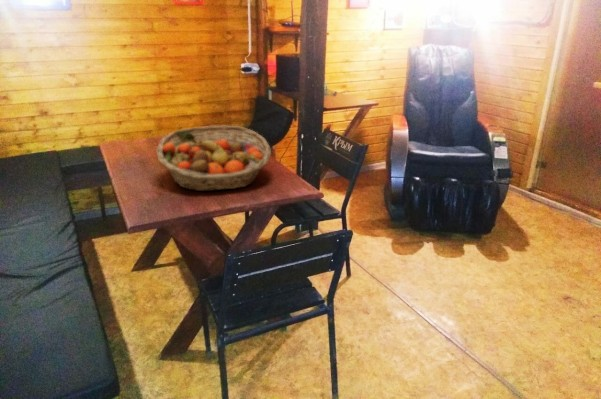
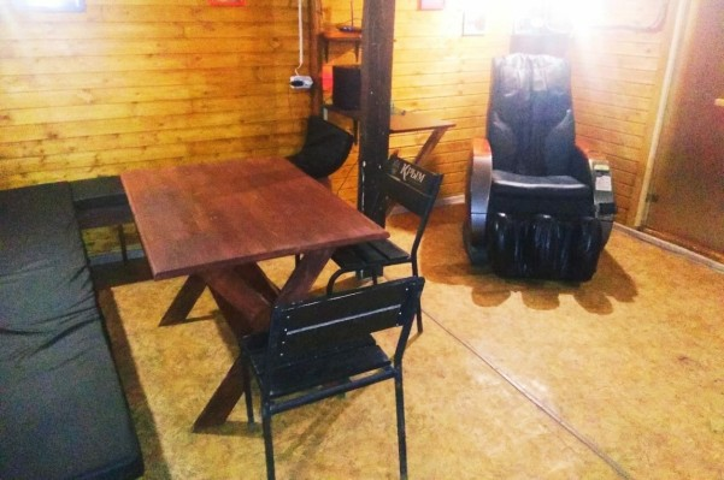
- fruit basket [156,125,272,192]
